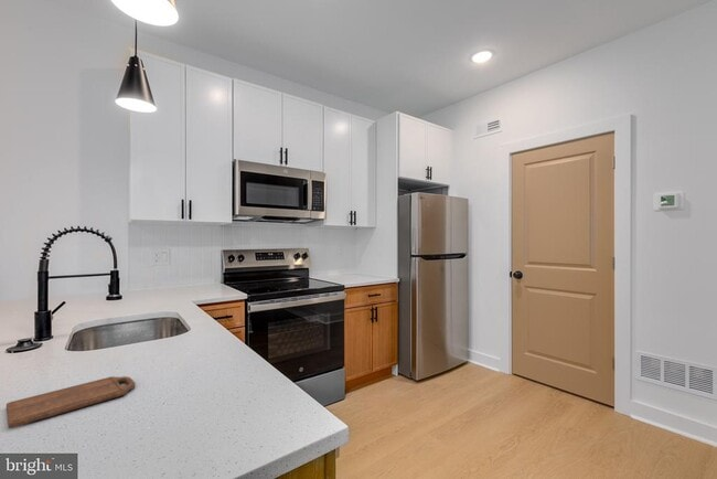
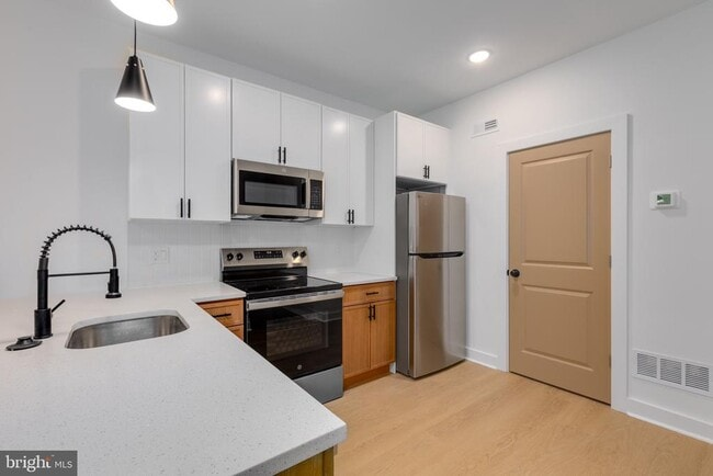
- cutting board [6,375,137,429]
